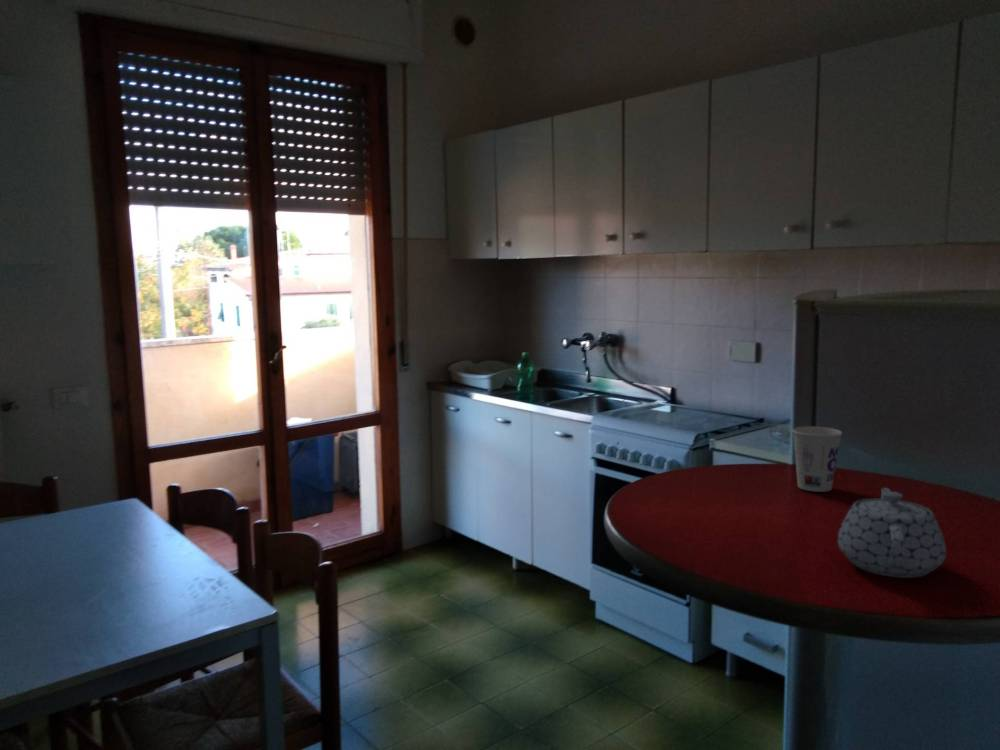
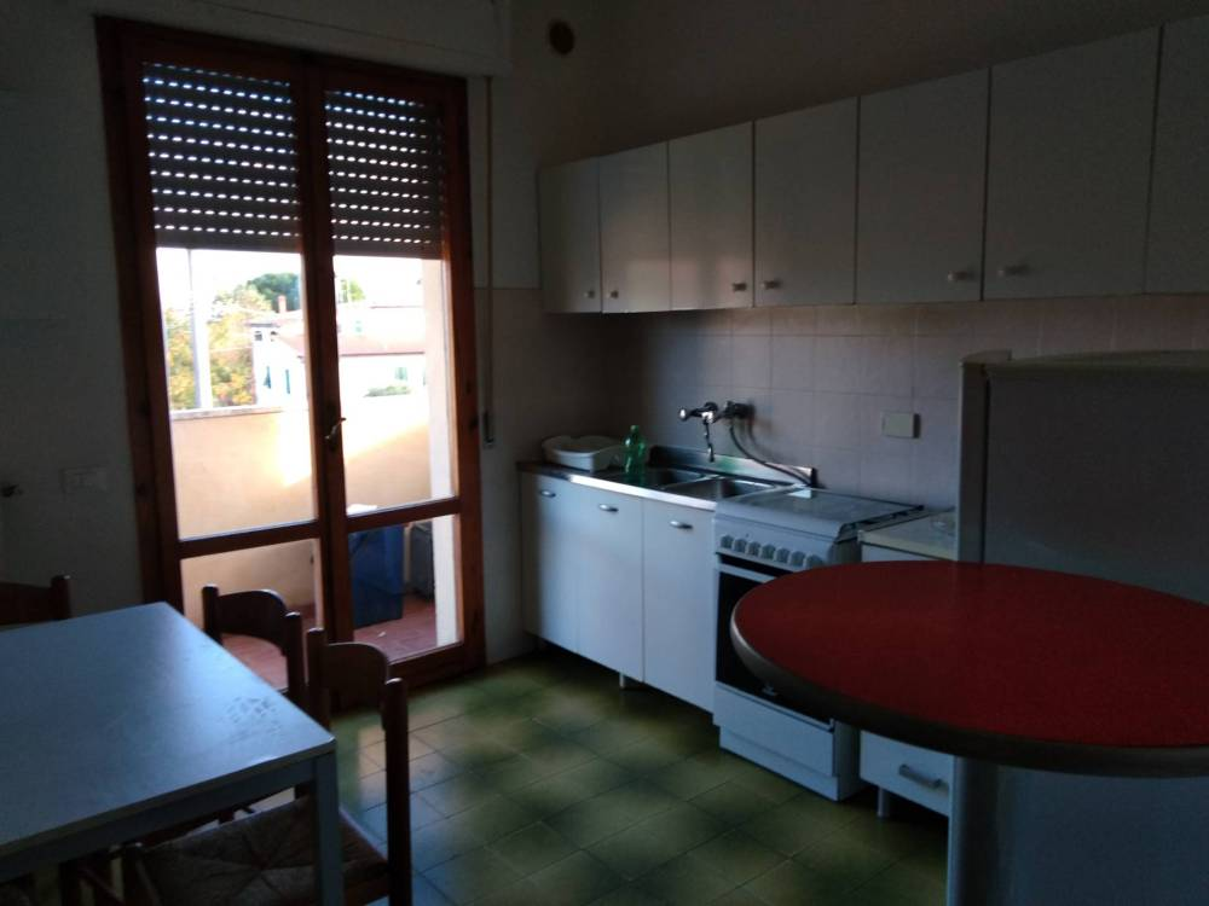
- teapot [837,487,947,579]
- cup [791,425,843,493]
